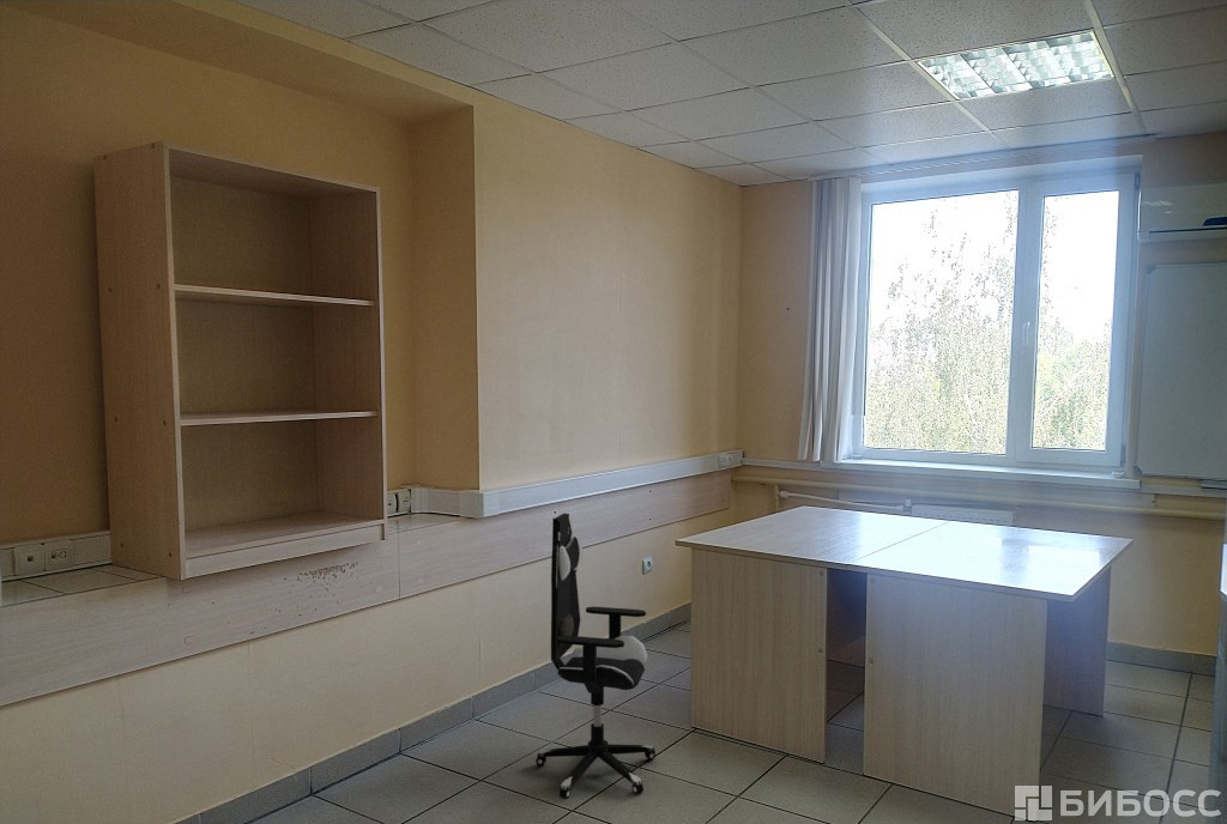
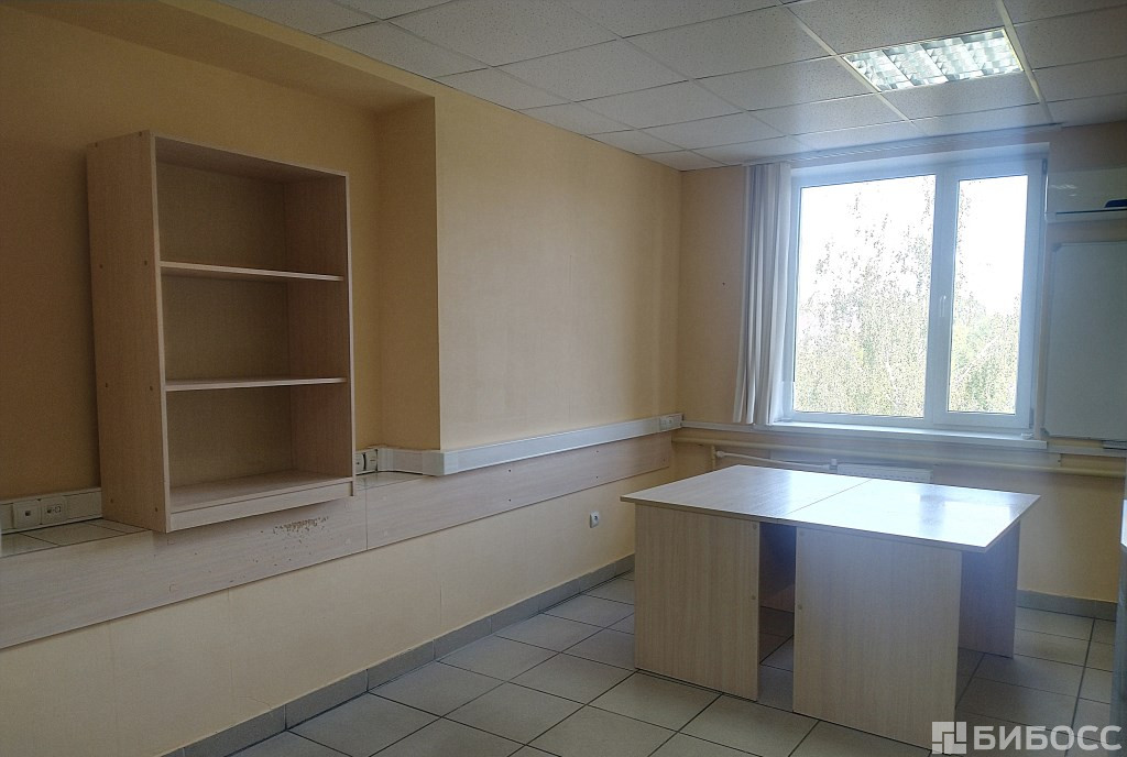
- office chair [534,513,657,800]
